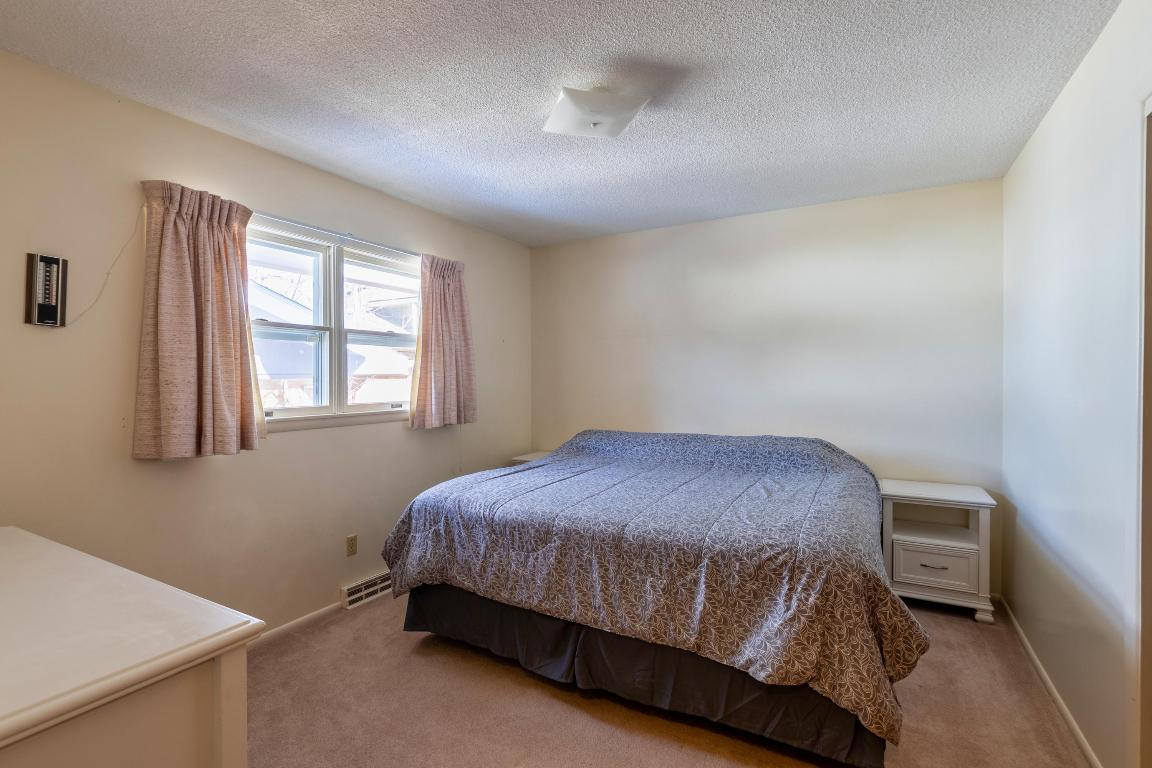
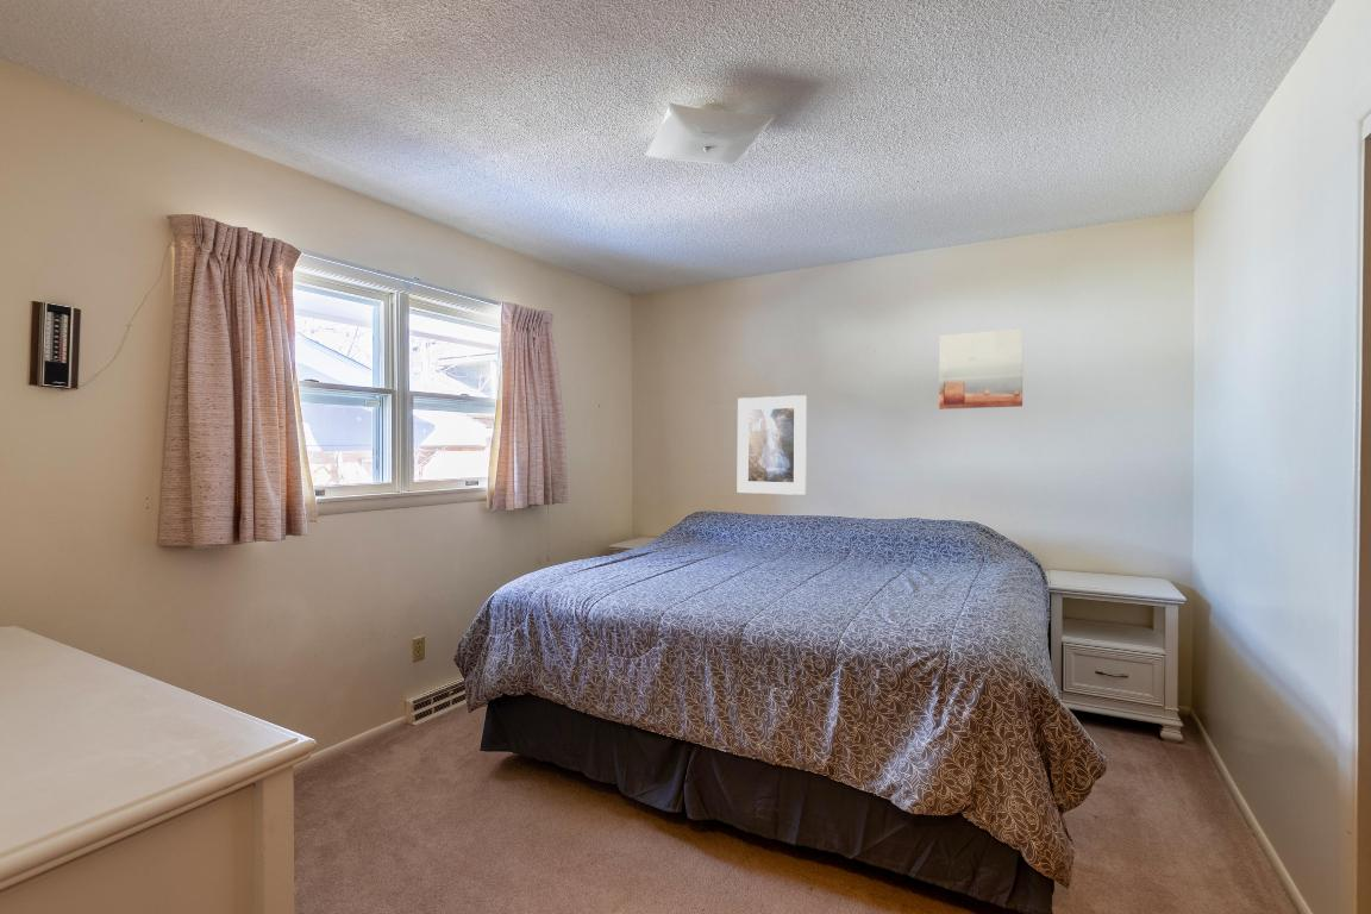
+ wall art [938,327,1023,411]
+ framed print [737,394,808,496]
